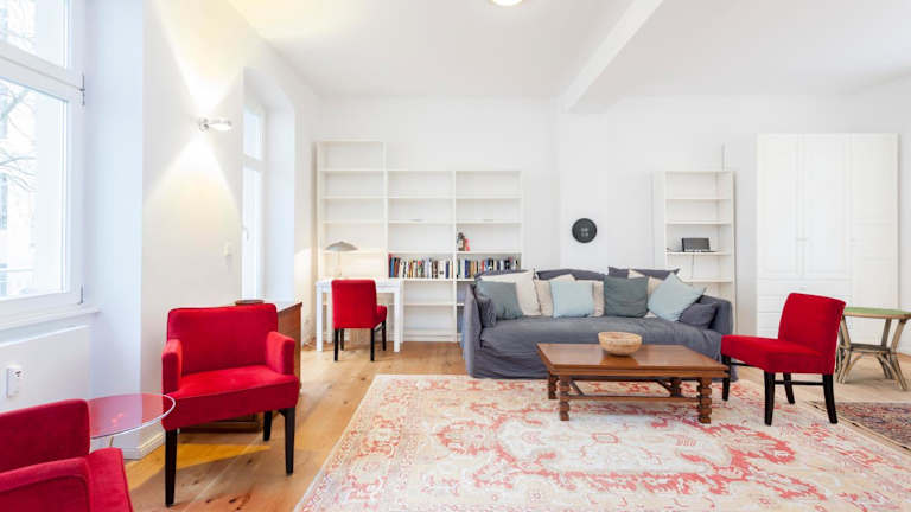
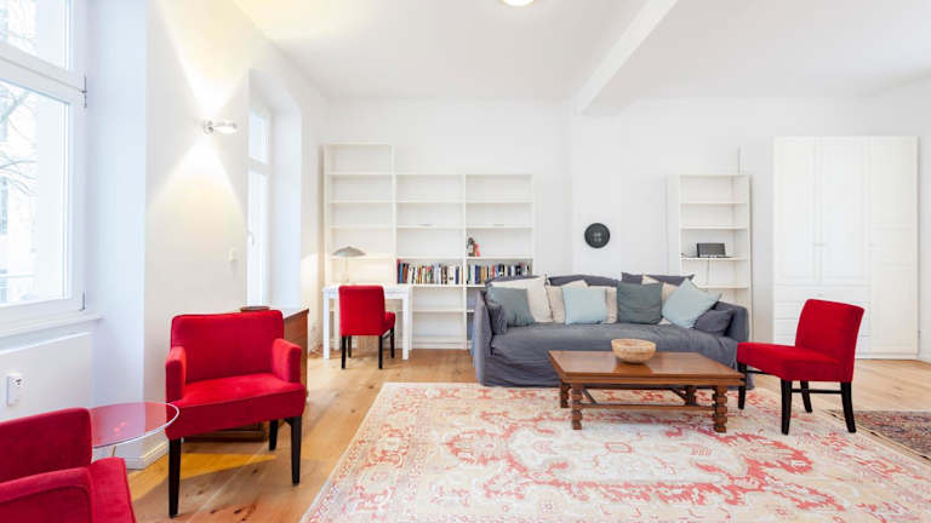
- side table [834,306,911,391]
